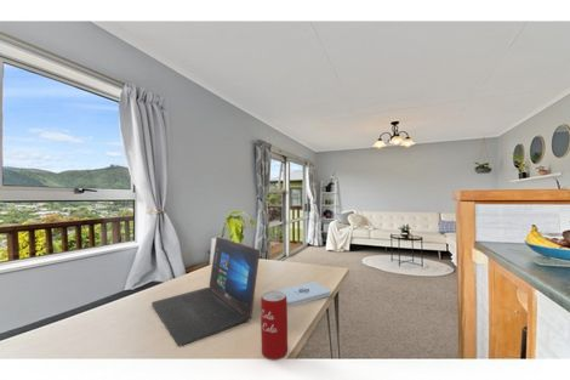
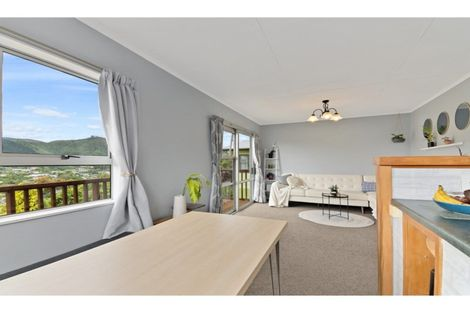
- beverage can [260,289,289,361]
- laptop [150,236,261,347]
- notepad [277,280,331,307]
